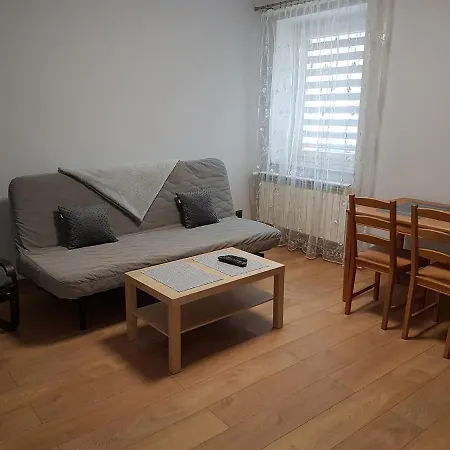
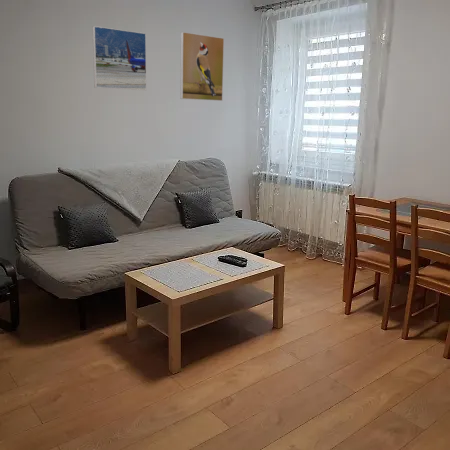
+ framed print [179,31,225,102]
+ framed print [91,25,147,91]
